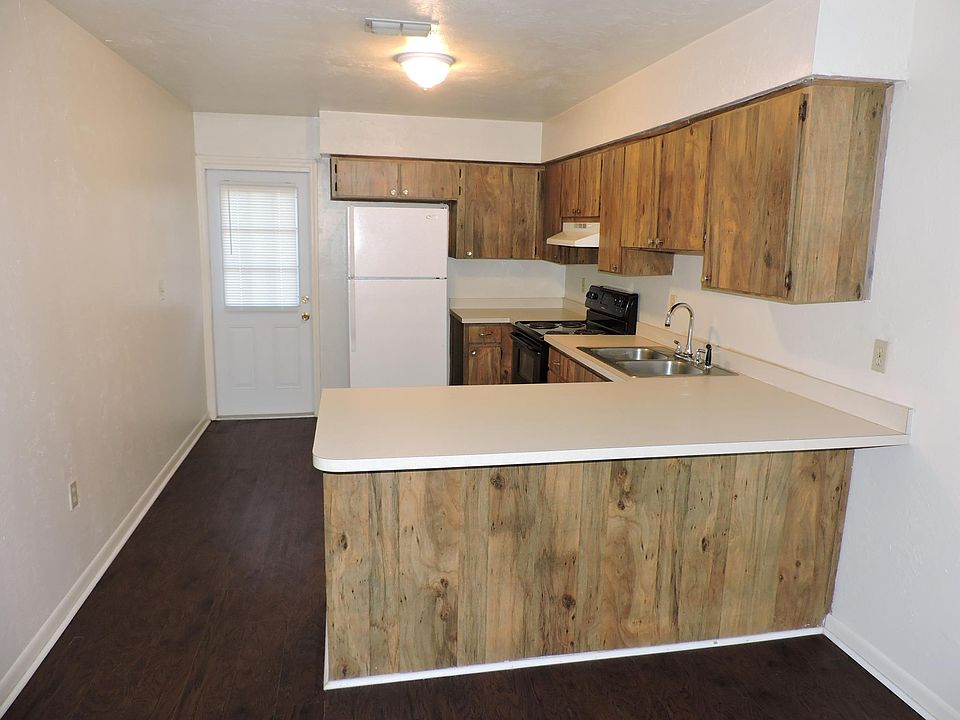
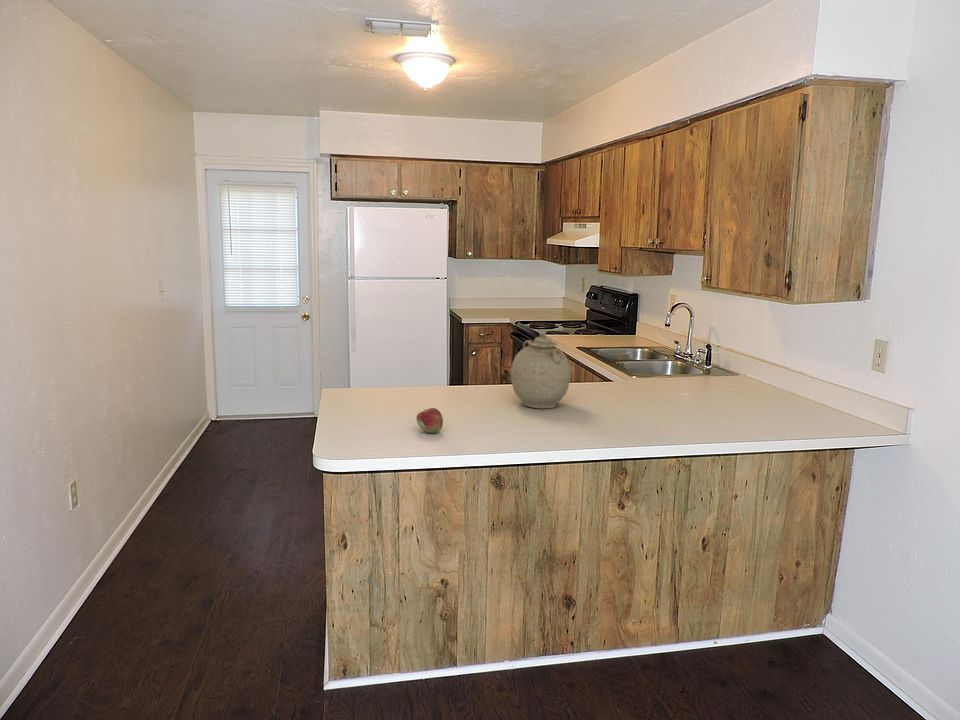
+ fruit [416,407,444,434]
+ teapot [510,331,572,409]
